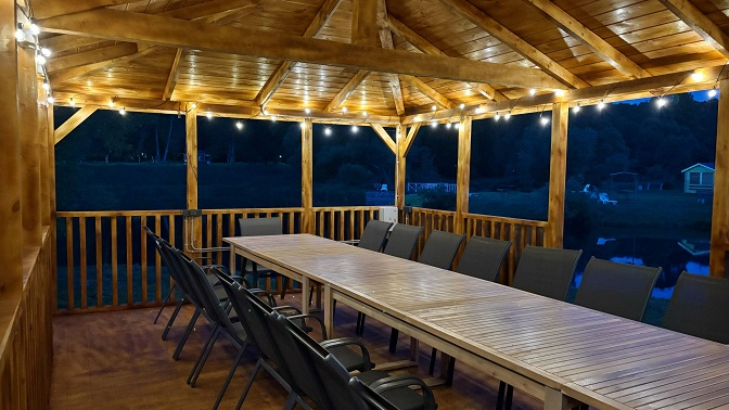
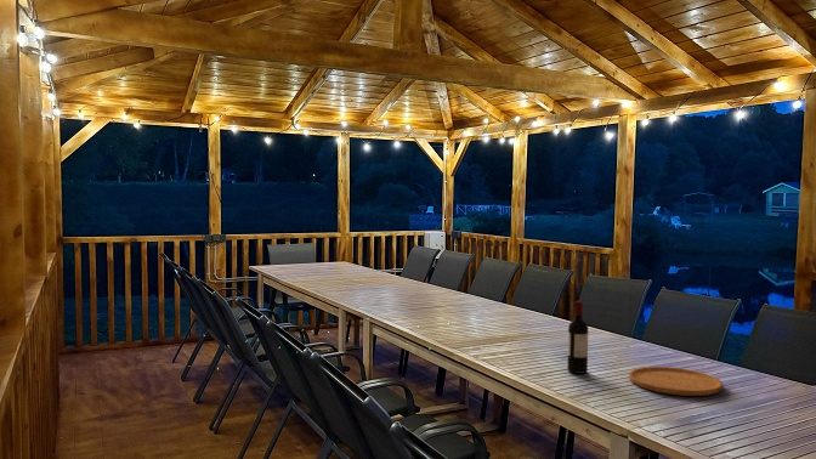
+ wine bottle [566,300,589,375]
+ cutting board [628,365,724,397]
